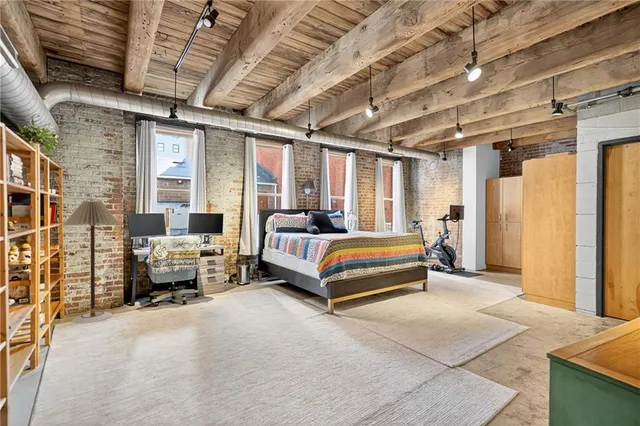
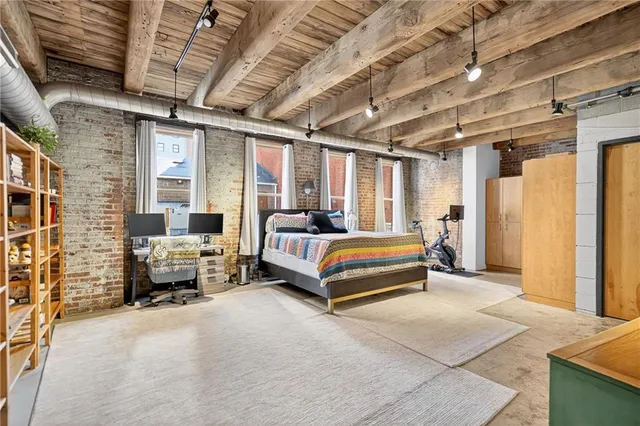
- floor lamp [61,200,121,324]
